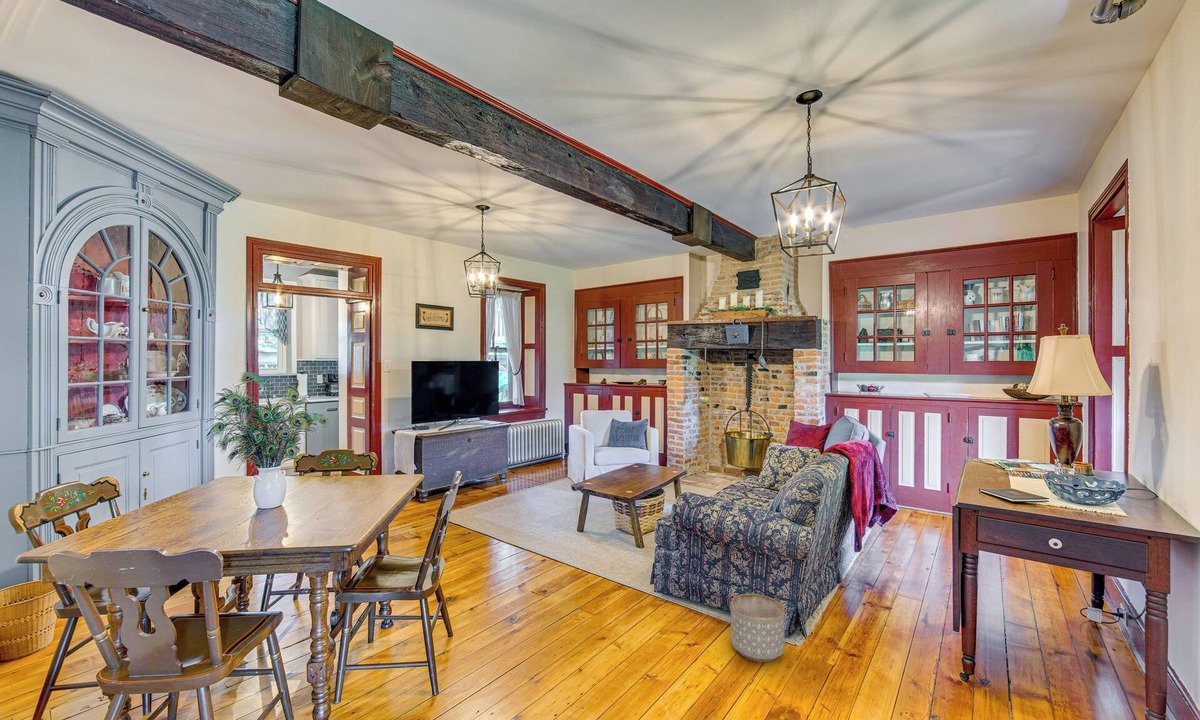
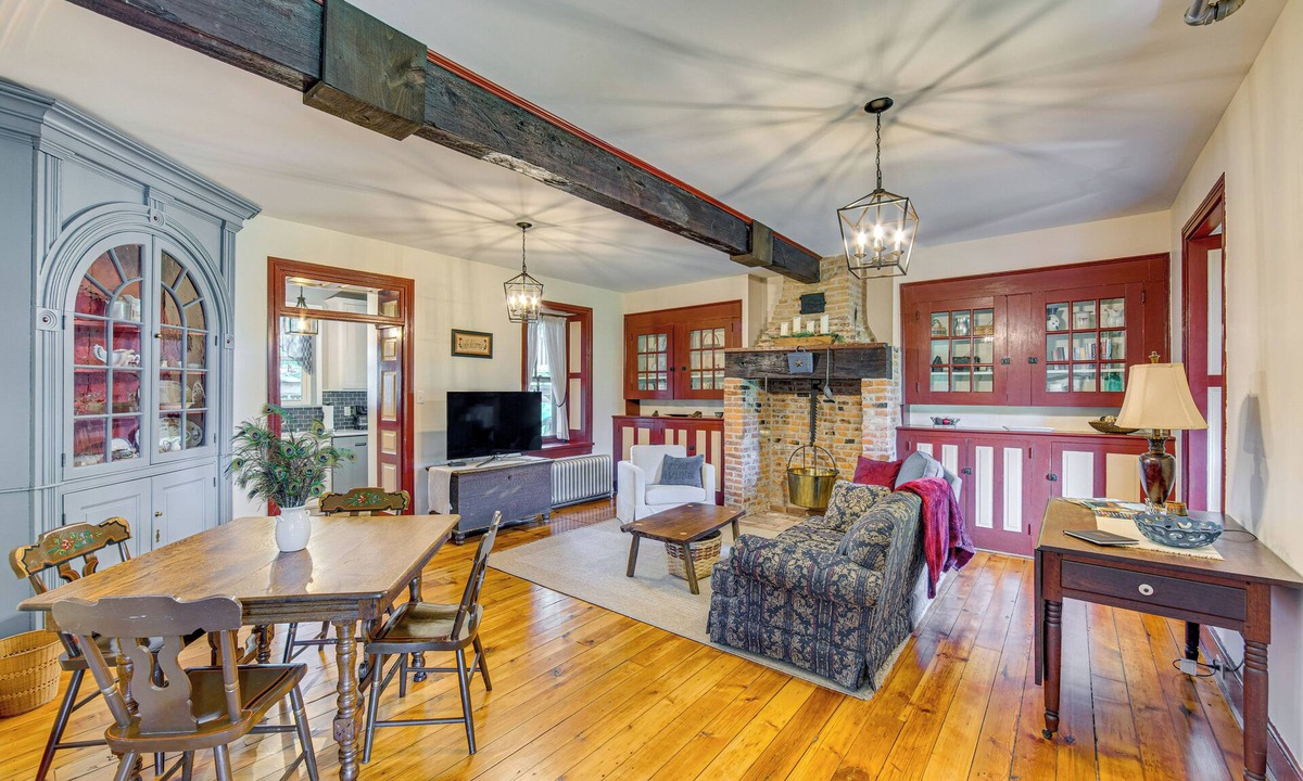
- planter [730,593,785,663]
